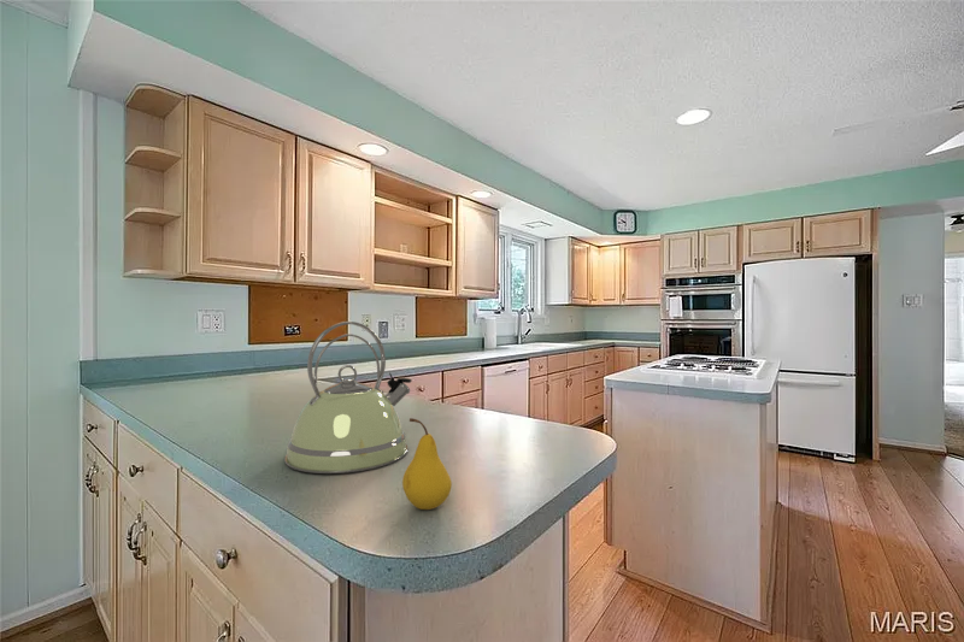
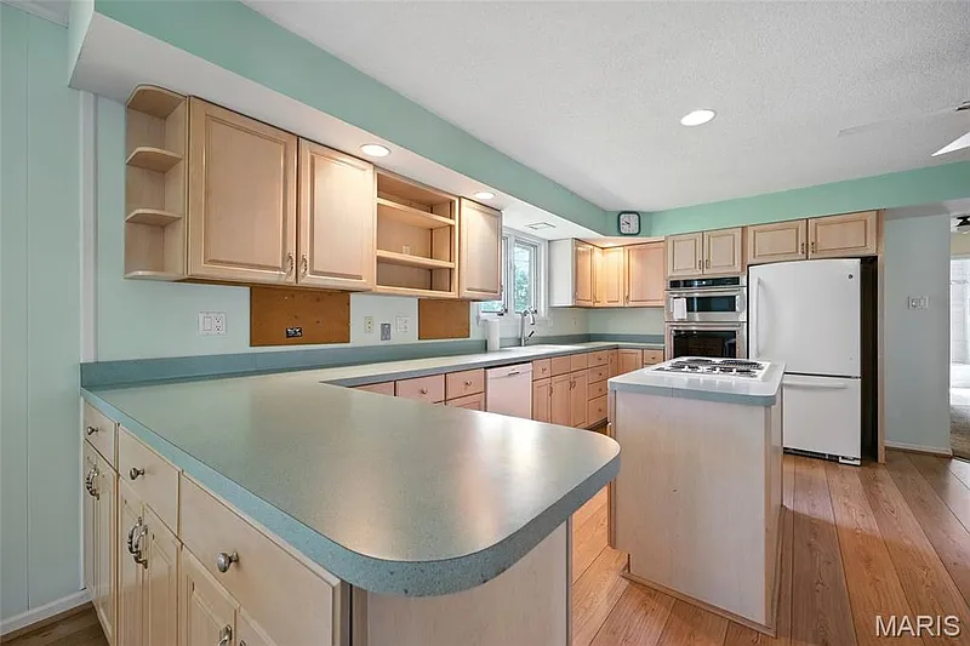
- kettle [283,320,413,475]
- fruit [401,417,453,511]
